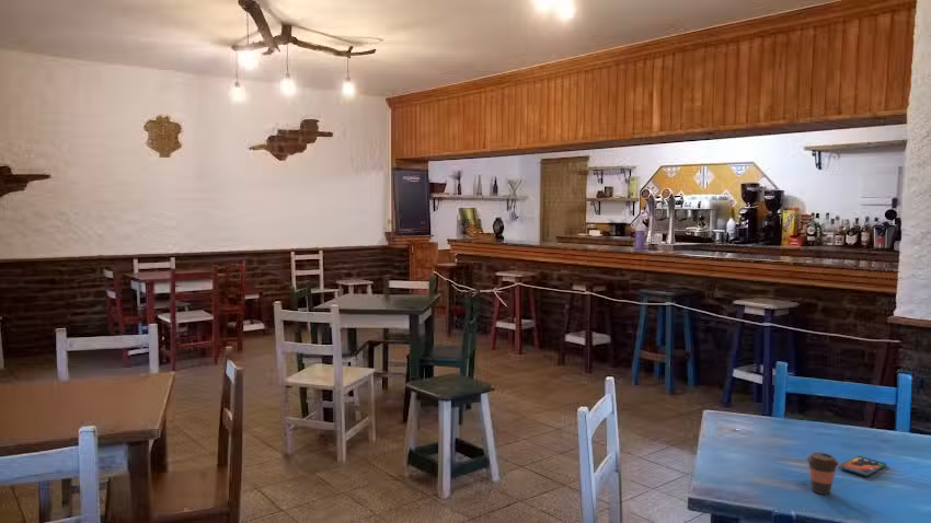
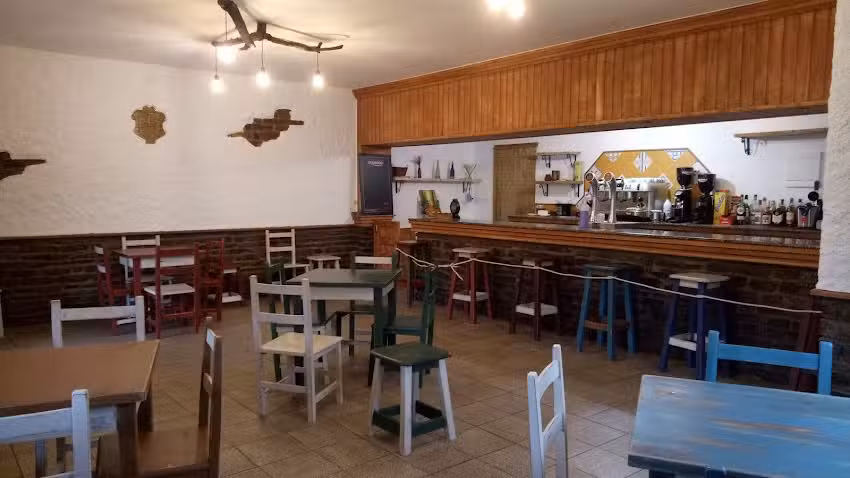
- coffee cup [805,451,840,496]
- smartphone [838,455,887,477]
